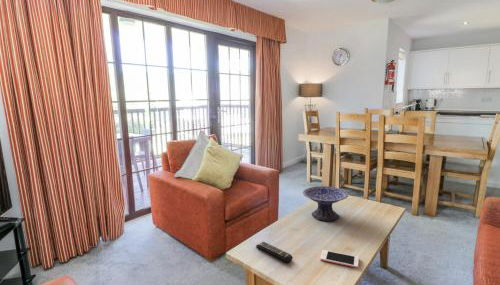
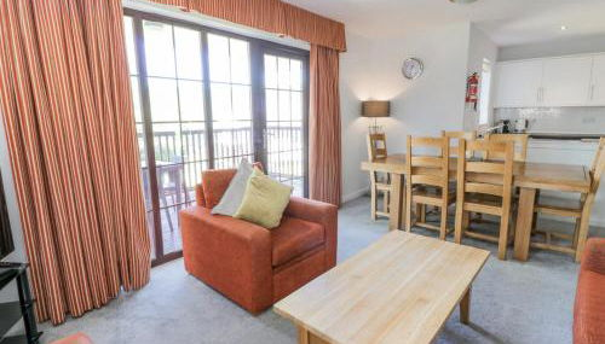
- decorative bowl [302,185,350,222]
- remote control [255,241,293,263]
- cell phone [319,249,360,269]
